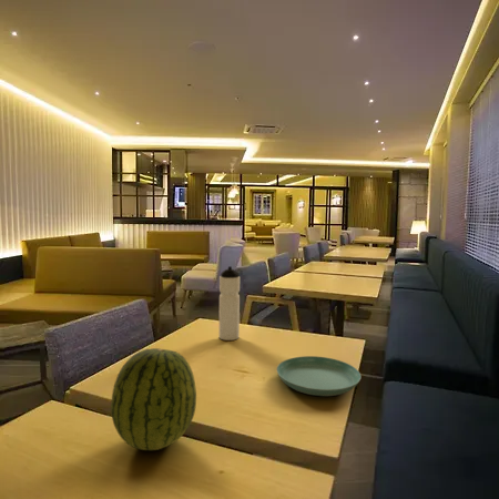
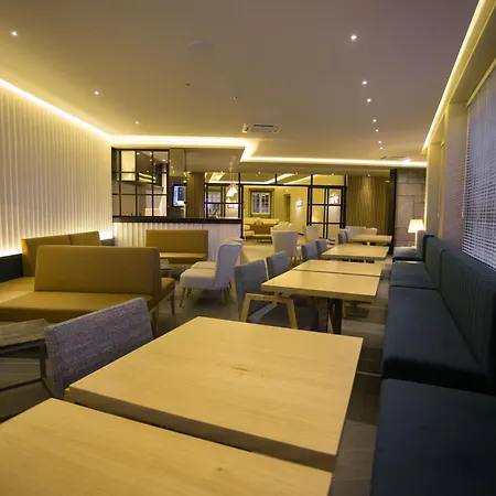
- fruit [110,347,197,451]
- saucer [276,355,361,397]
- water bottle [218,265,241,342]
